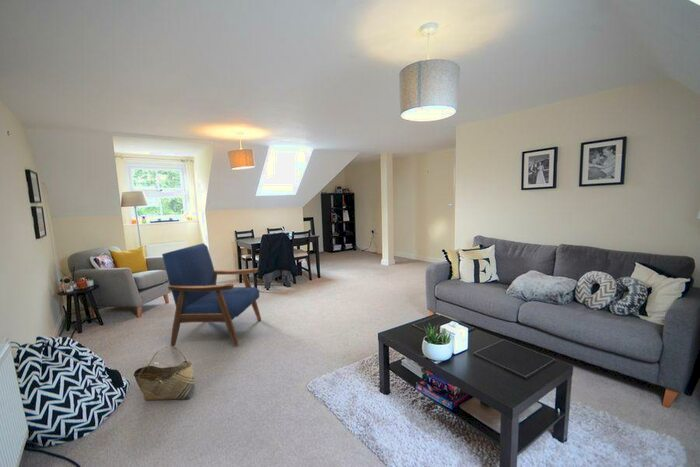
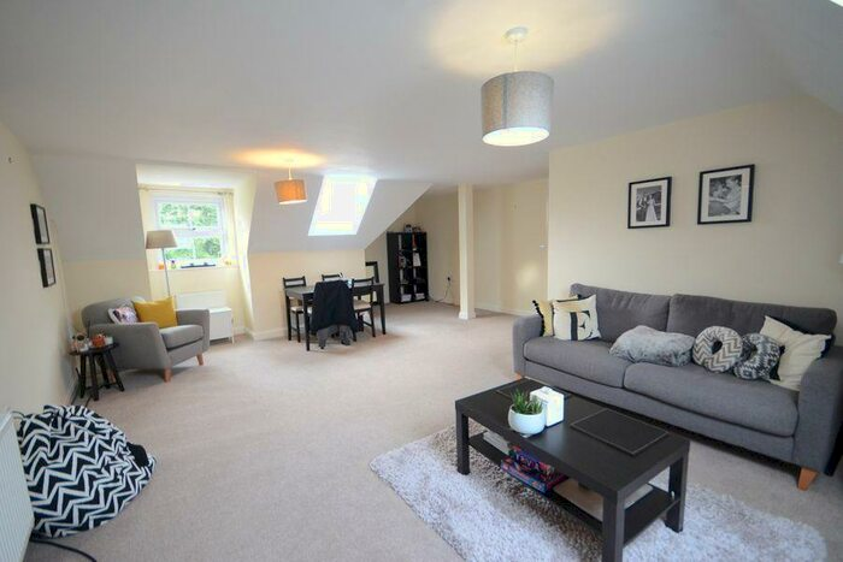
- armchair [161,242,262,347]
- basket [133,346,196,401]
